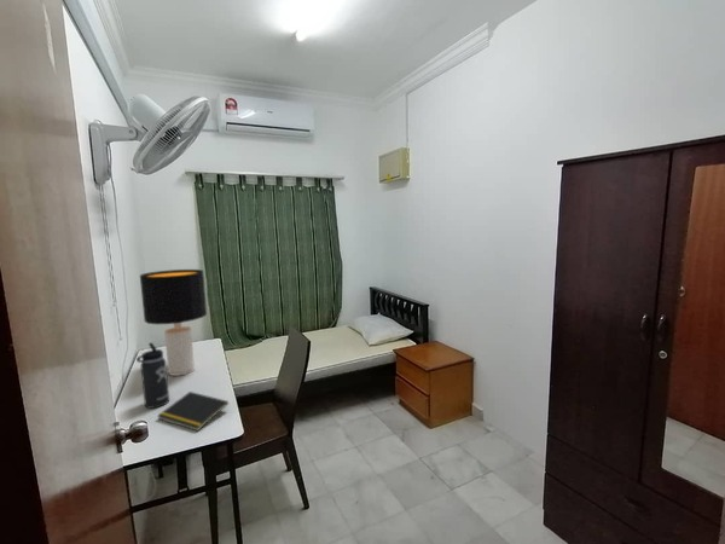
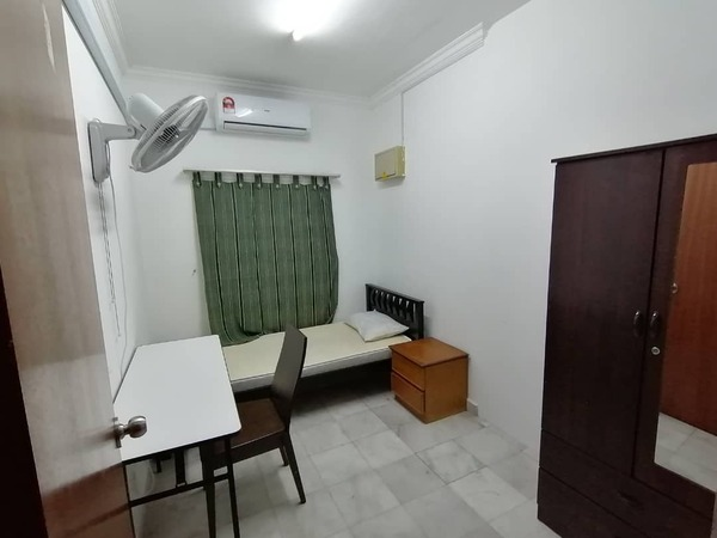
- desk lamp [139,268,208,377]
- notepad [156,390,230,432]
- thermos bottle [135,342,170,410]
